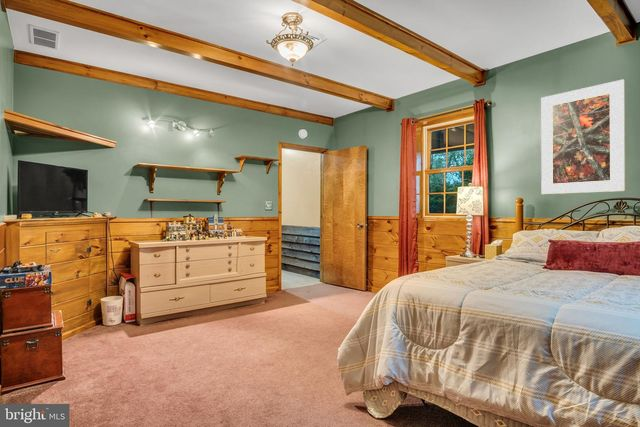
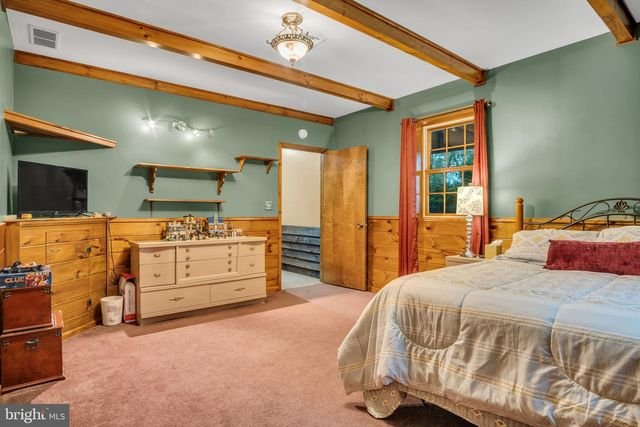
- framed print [540,78,626,195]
